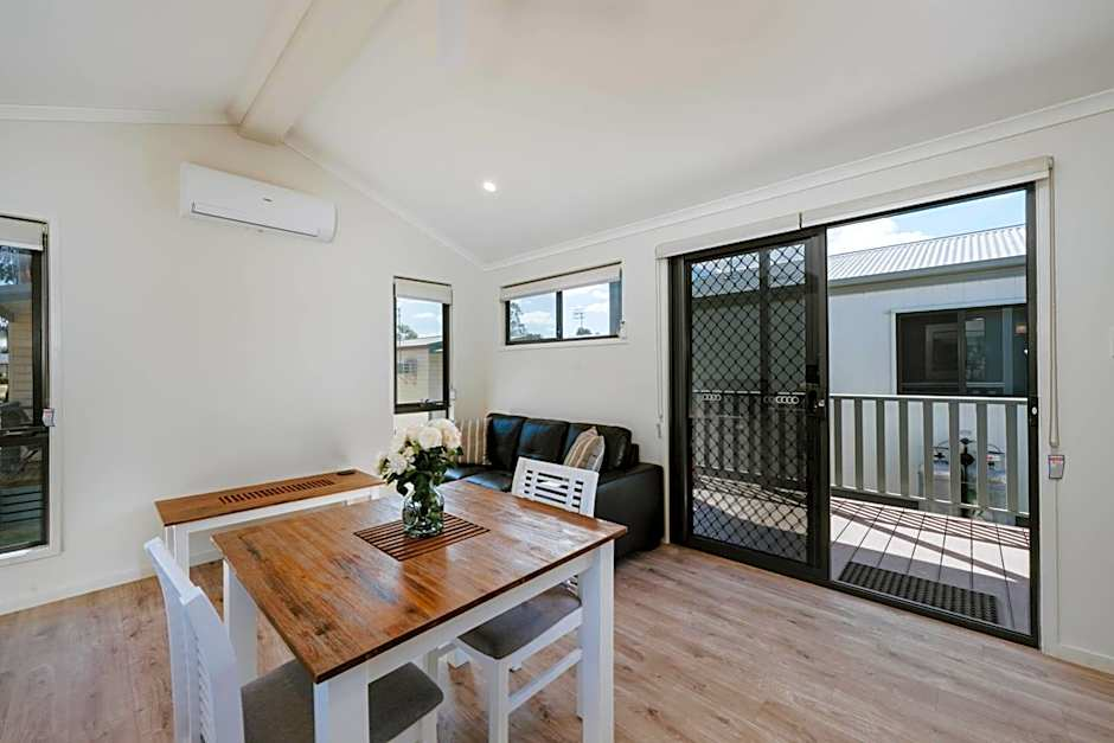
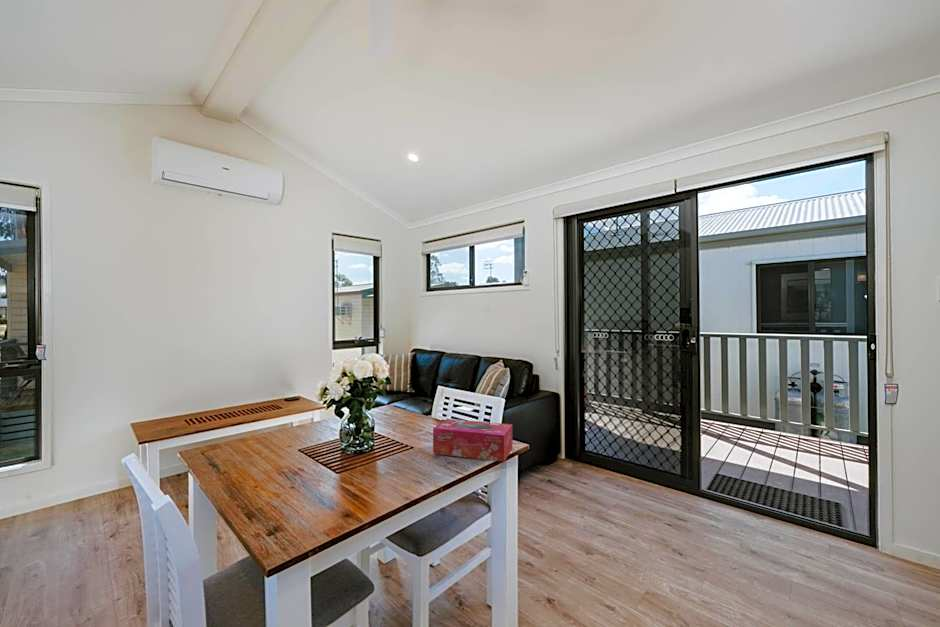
+ tissue box [432,418,513,463]
